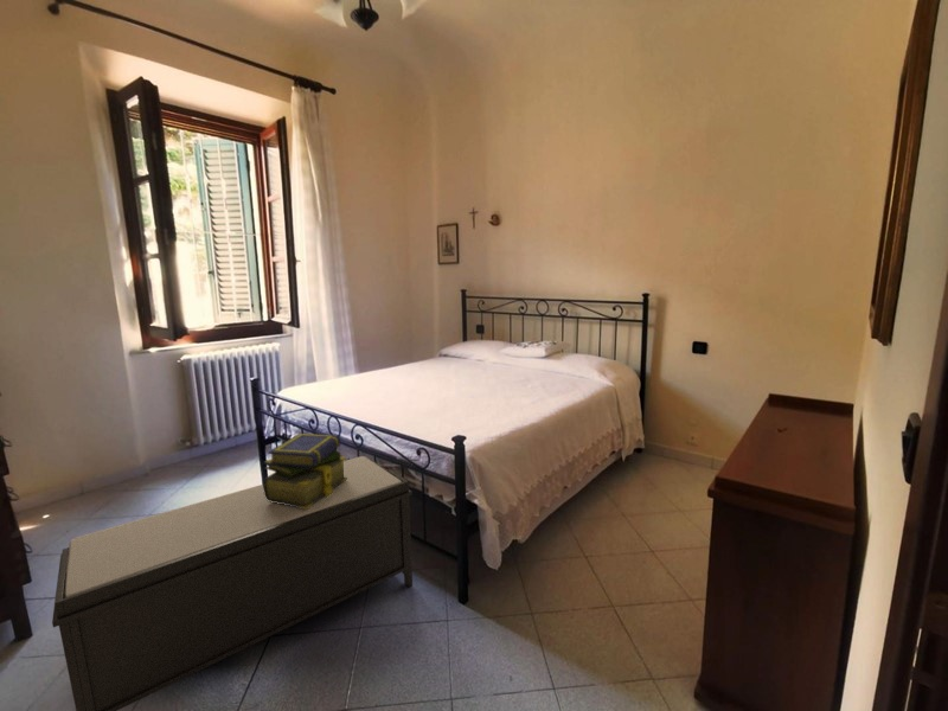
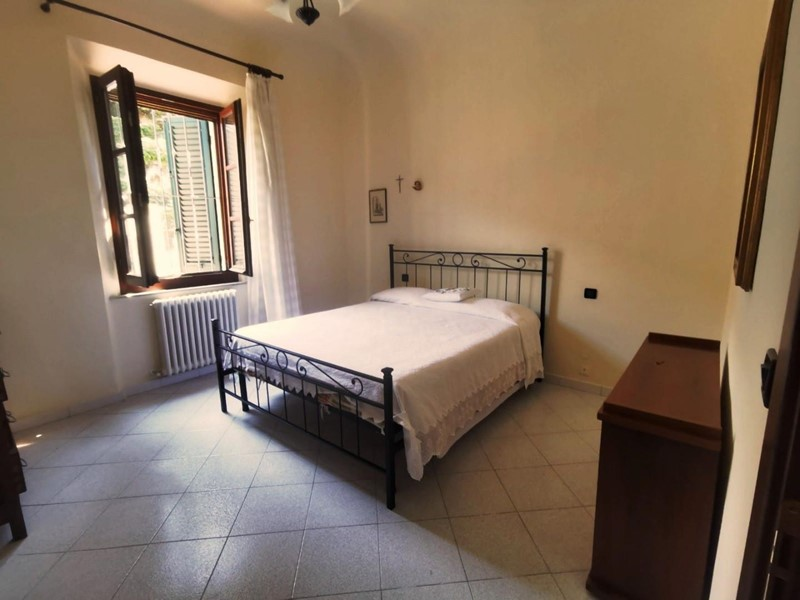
- bench [51,455,414,711]
- stack of books [262,433,347,508]
